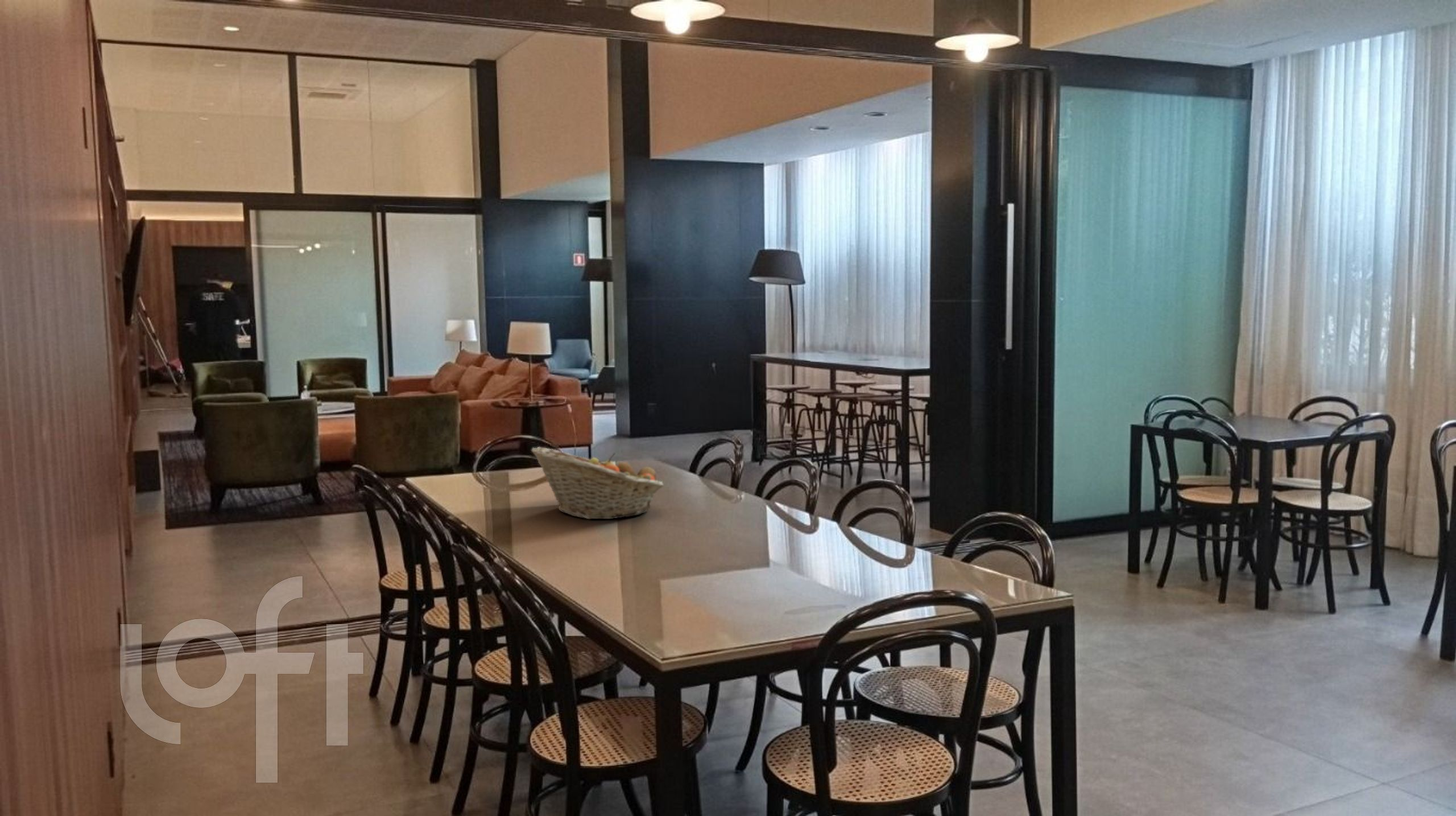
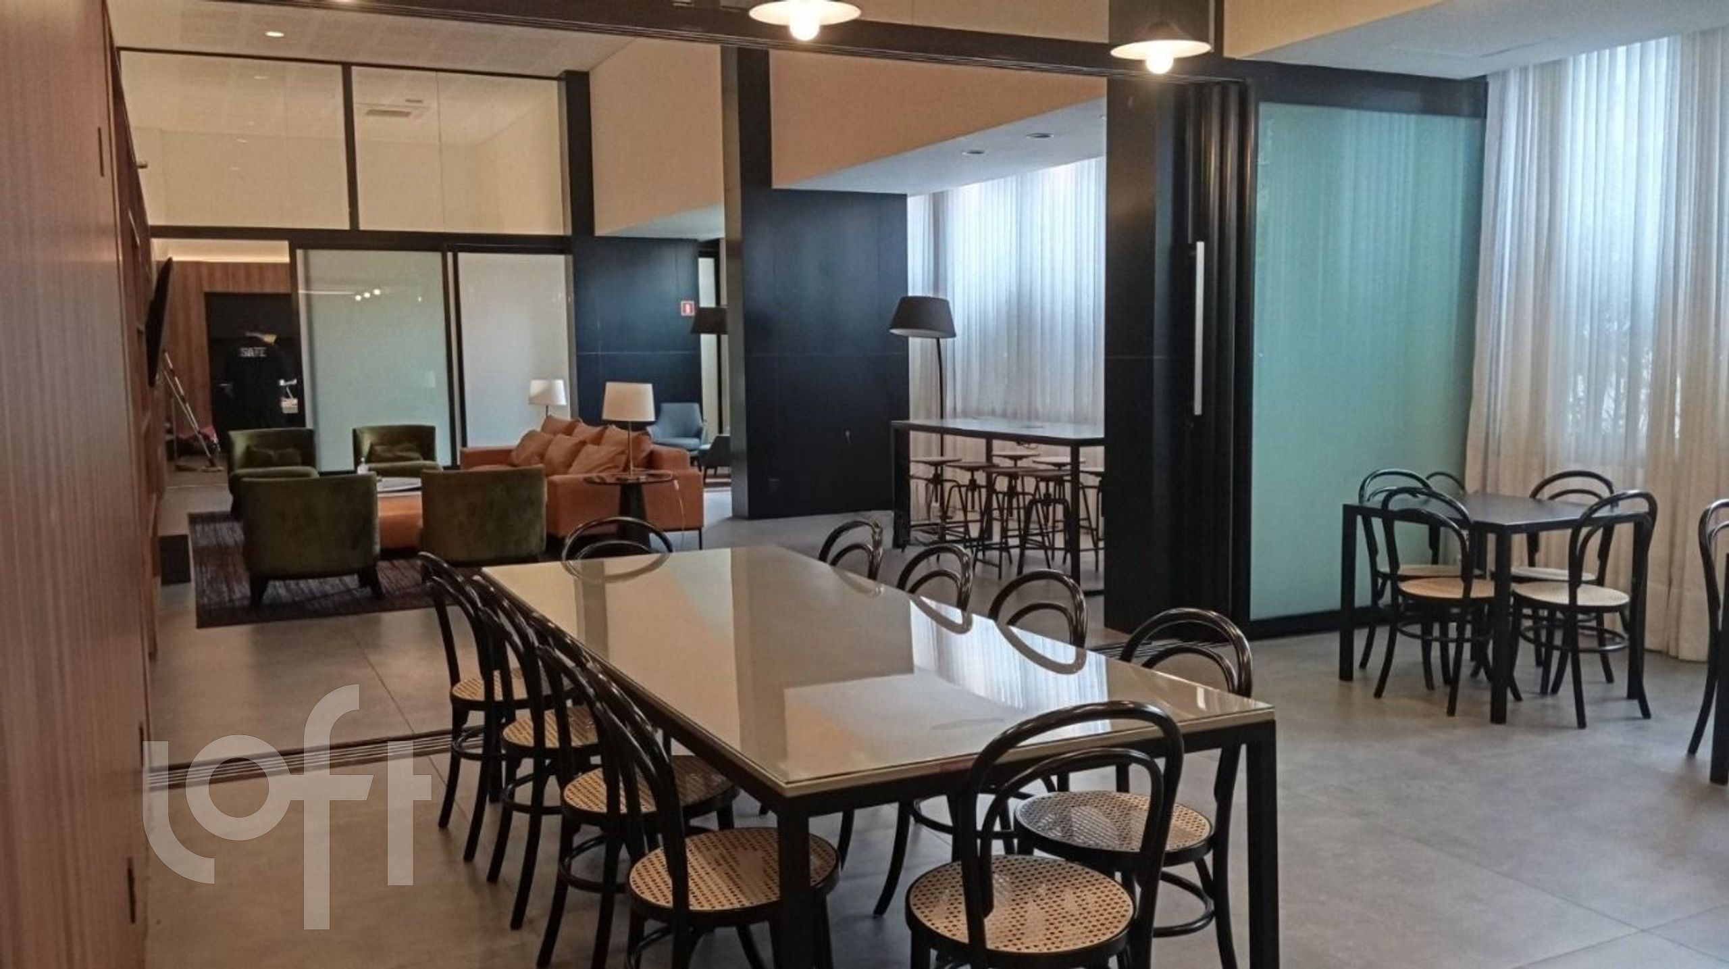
- fruit basket [531,446,664,520]
